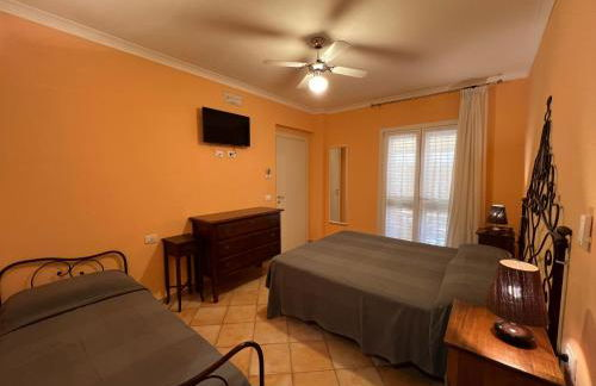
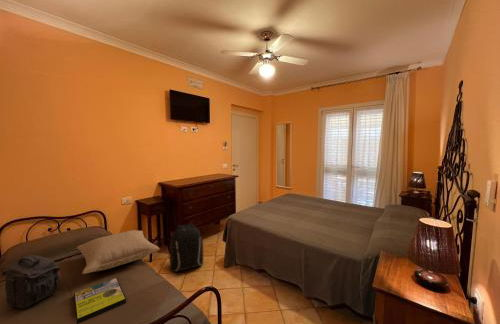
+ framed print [73,277,127,324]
+ pillow [76,229,160,275]
+ shoulder bag [1,254,61,310]
+ backpack [169,222,204,273]
